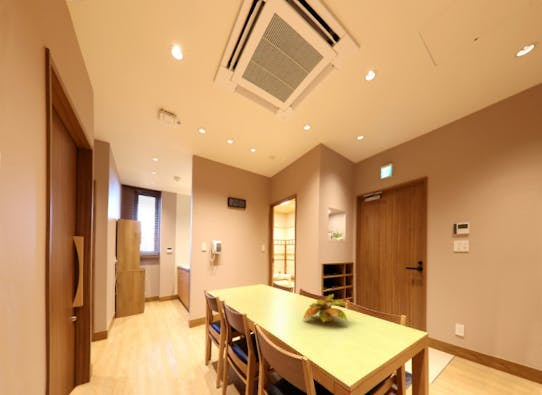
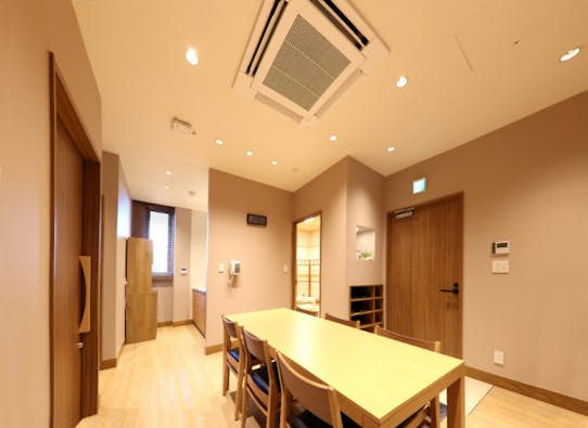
- plant [302,293,349,324]
